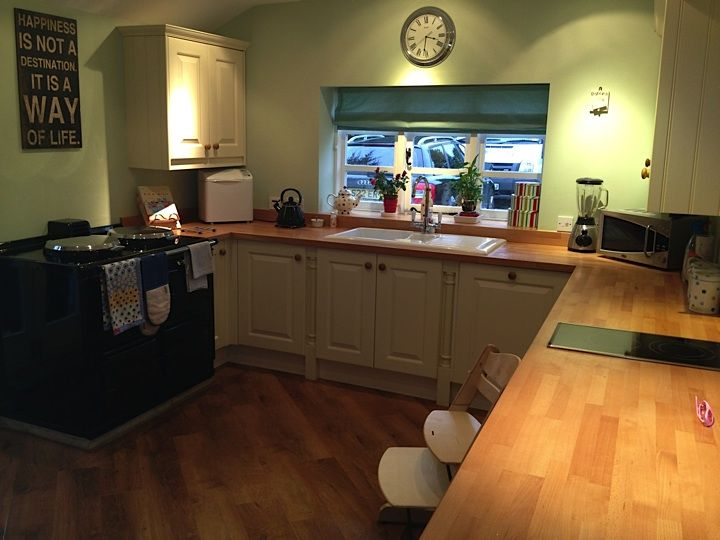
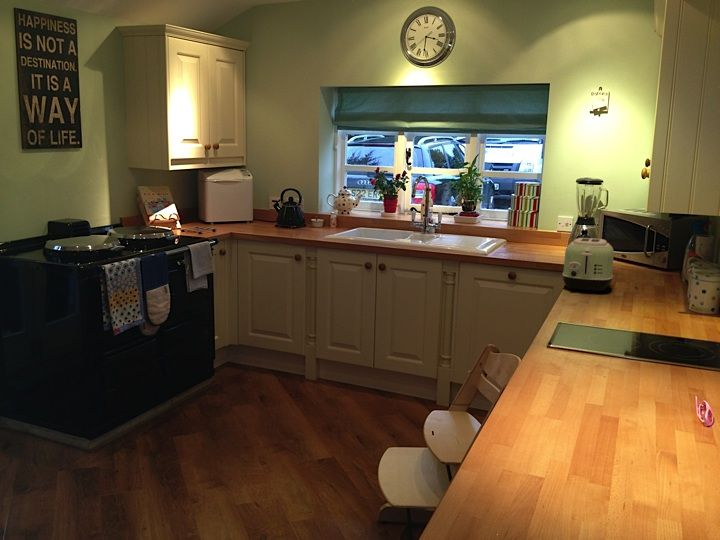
+ toaster [562,237,615,293]
